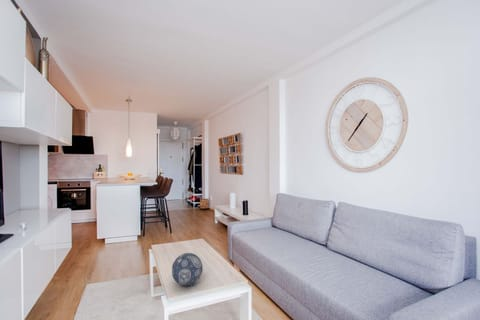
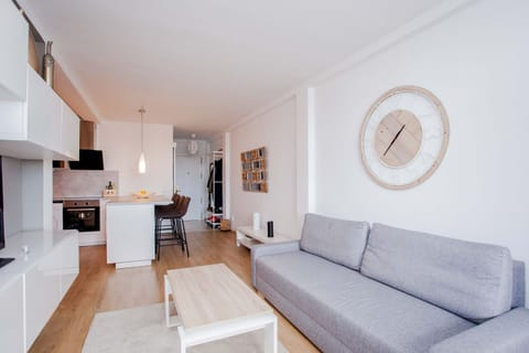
- decorative ball [171,252,204,287]
